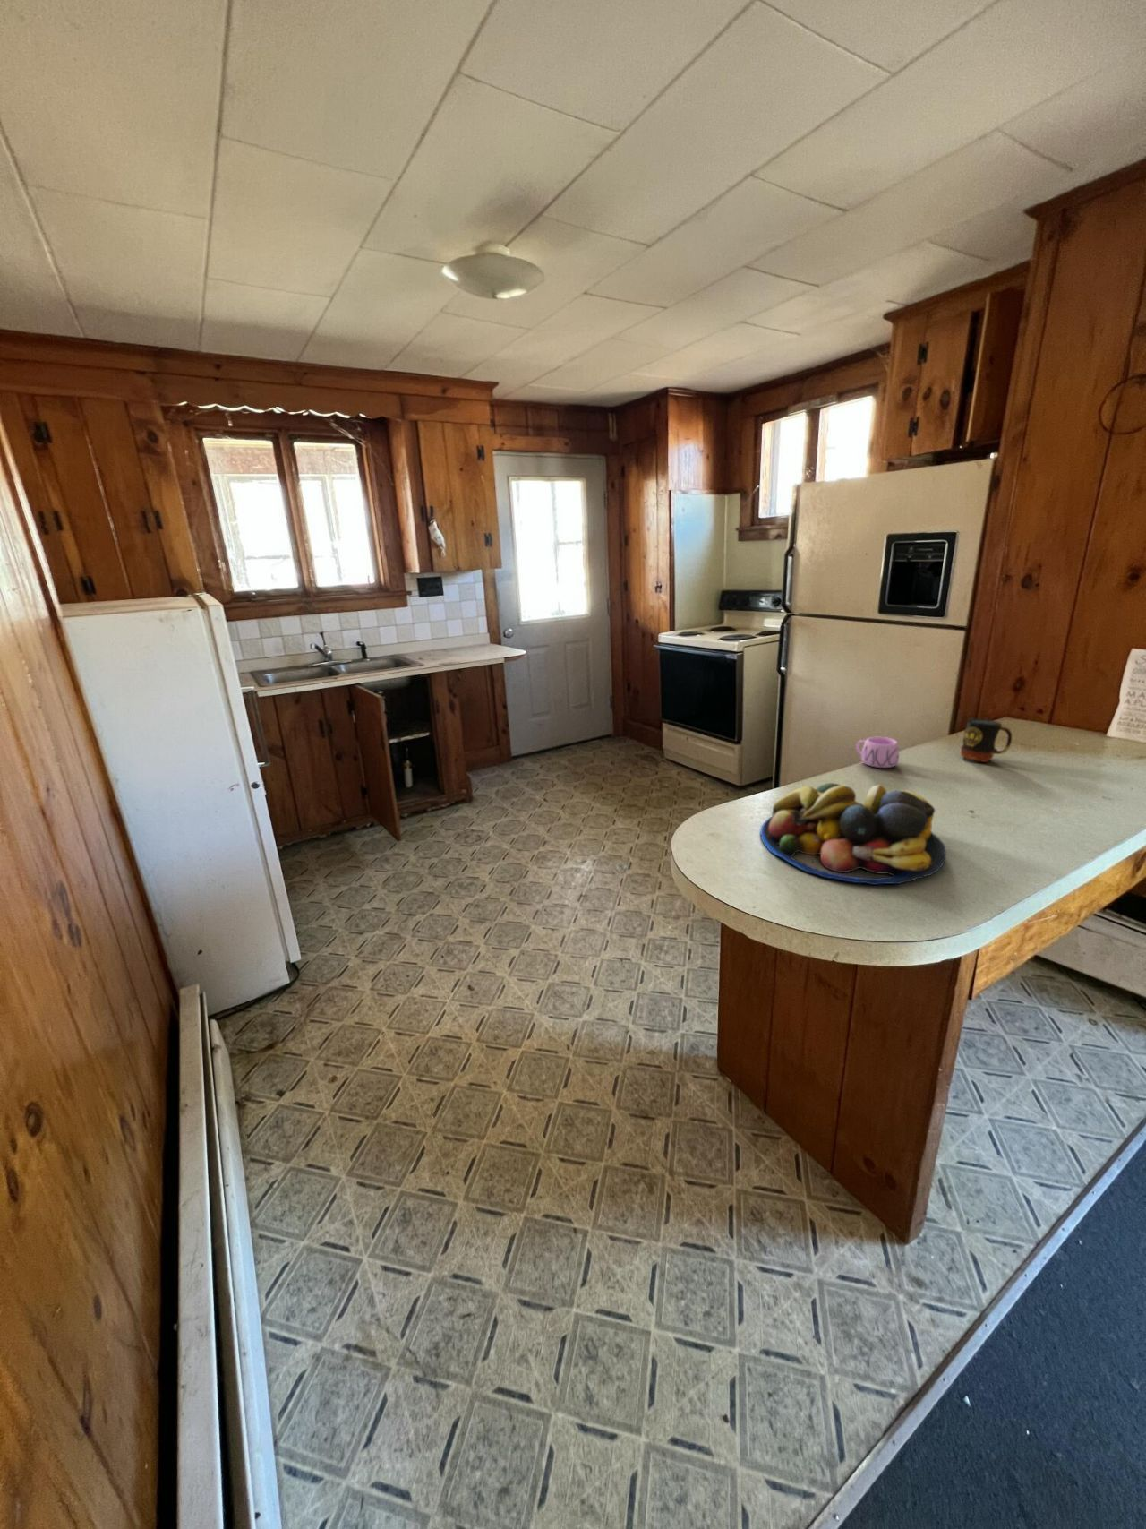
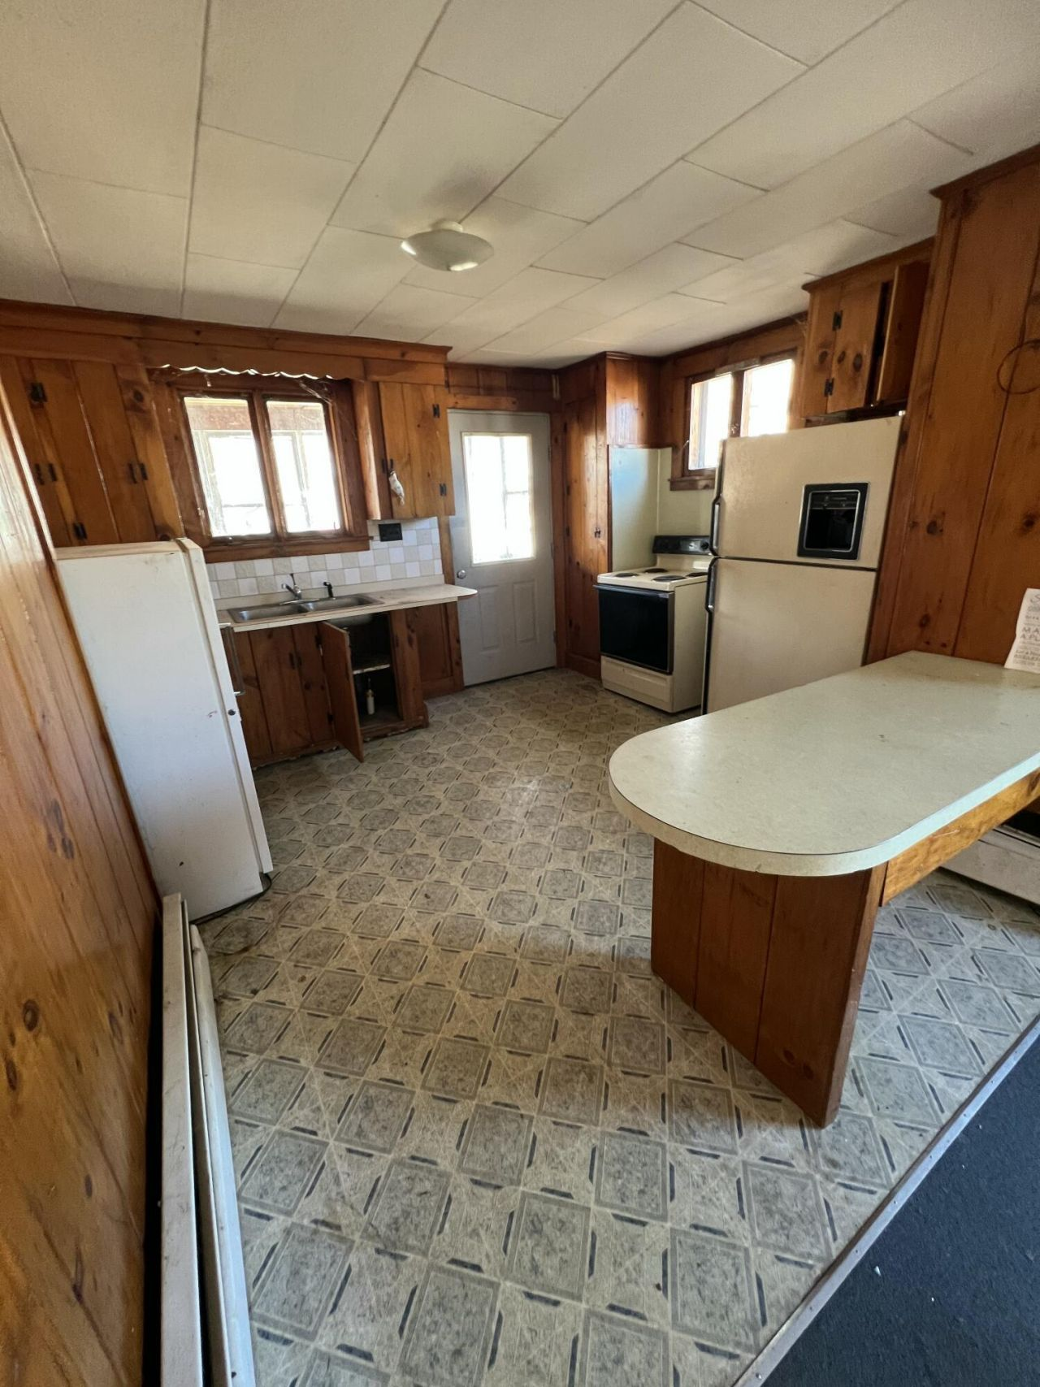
- mug [959,718,1012,763]
- fruit bowl [760,783,947,886]
- mug [855,737,899,768]
